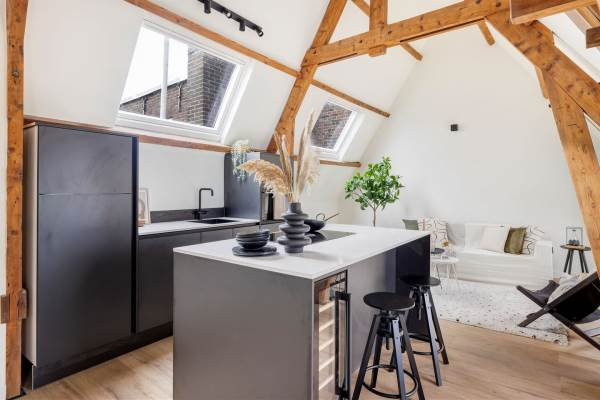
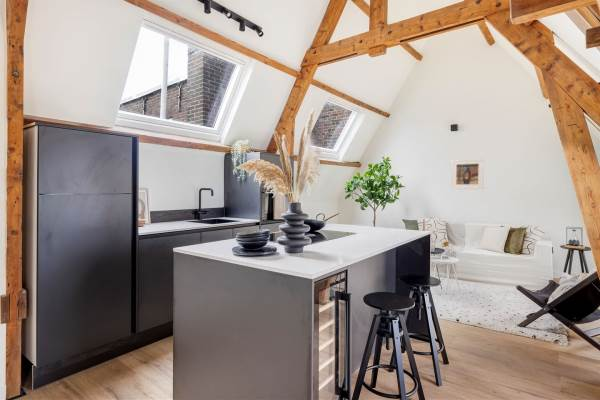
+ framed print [450,158,485,190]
